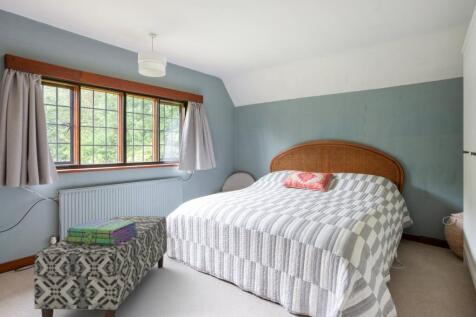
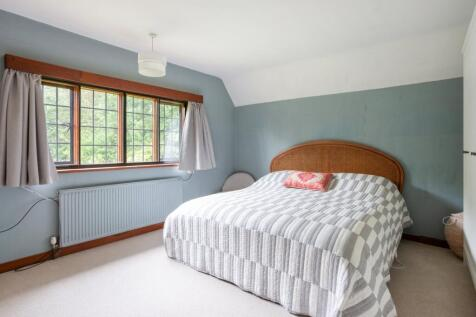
- bench [33,215,168,317]
- stack of books [63,218,138,246]
